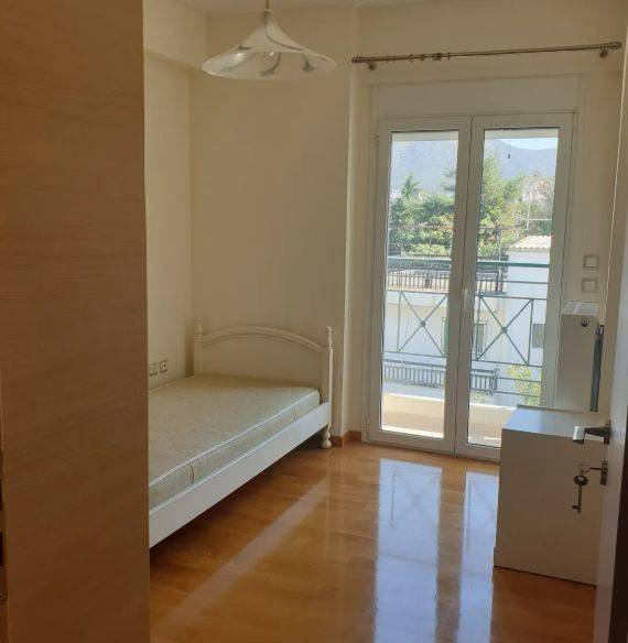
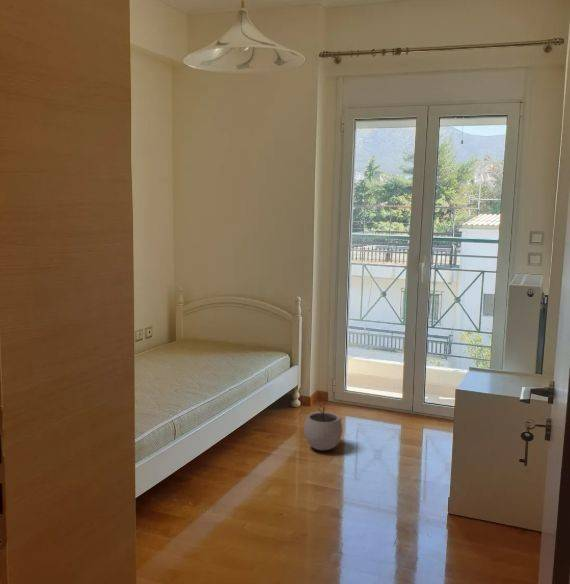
+ plant pot [303,402,343,451]
